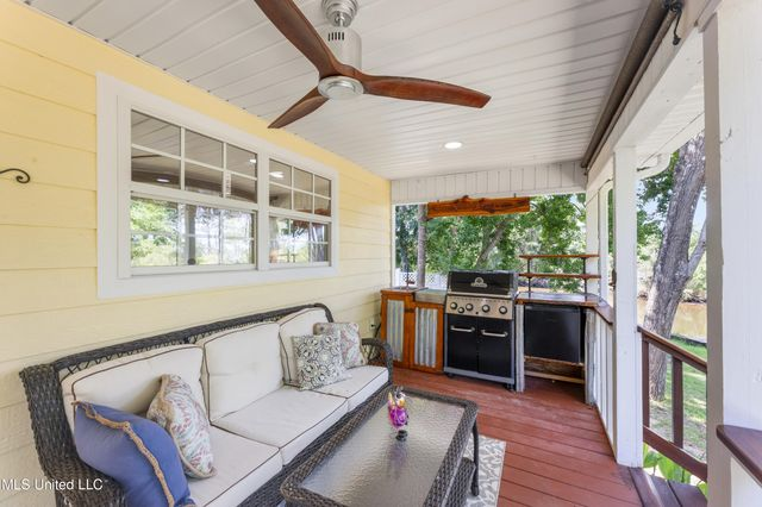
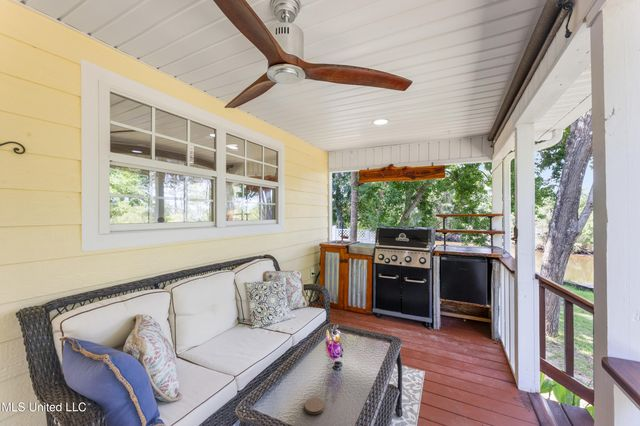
+ coaster [304,397,325,415]
